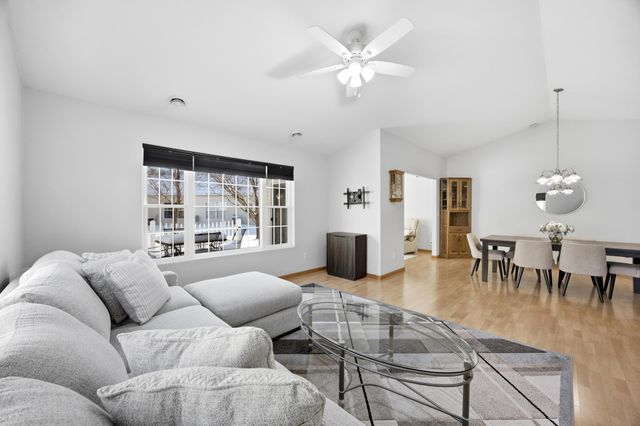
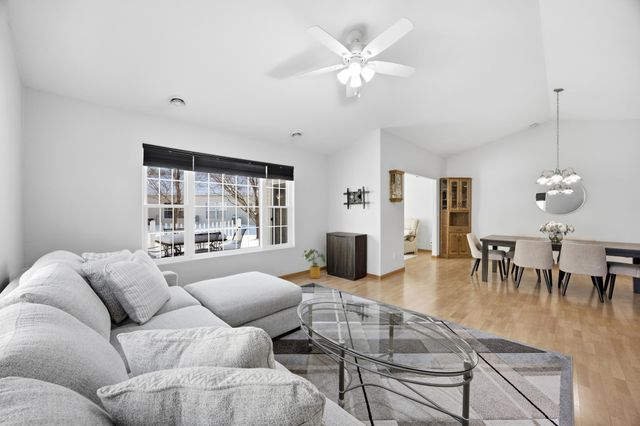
+ house plant [301,248,326,279]
